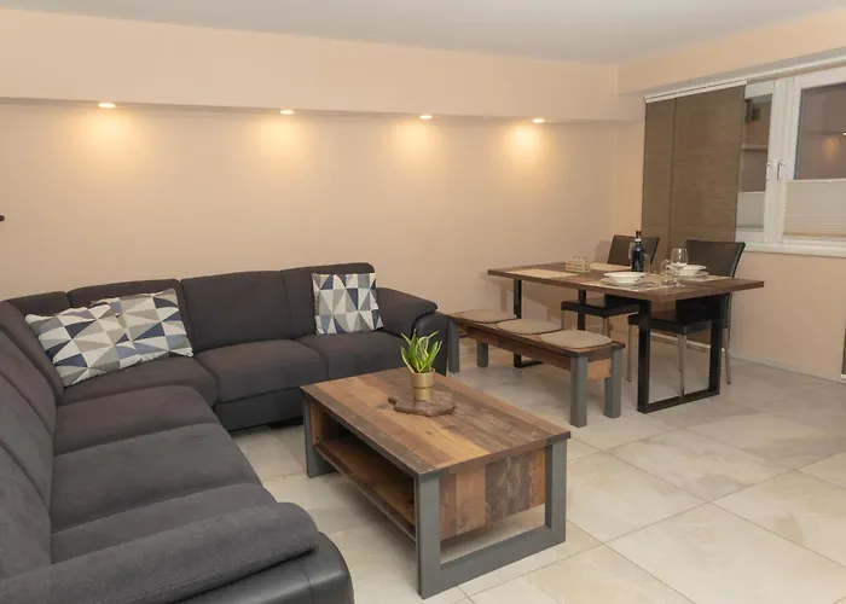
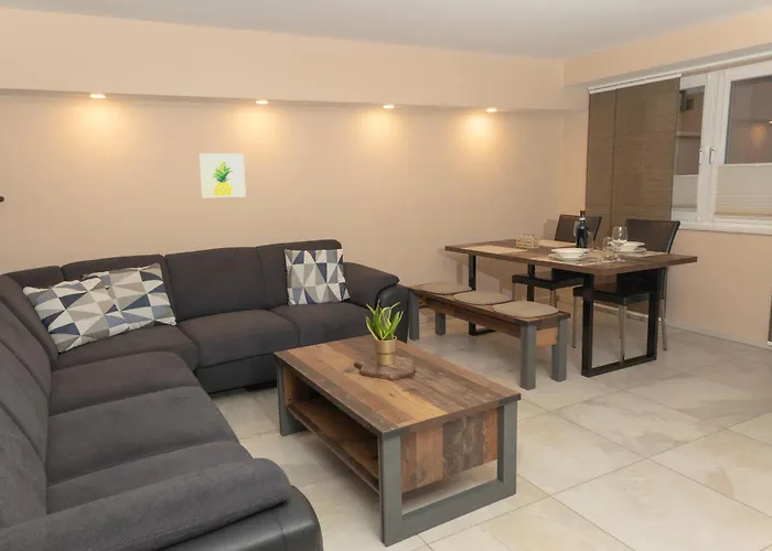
+ wall art [197,152,247,198]
